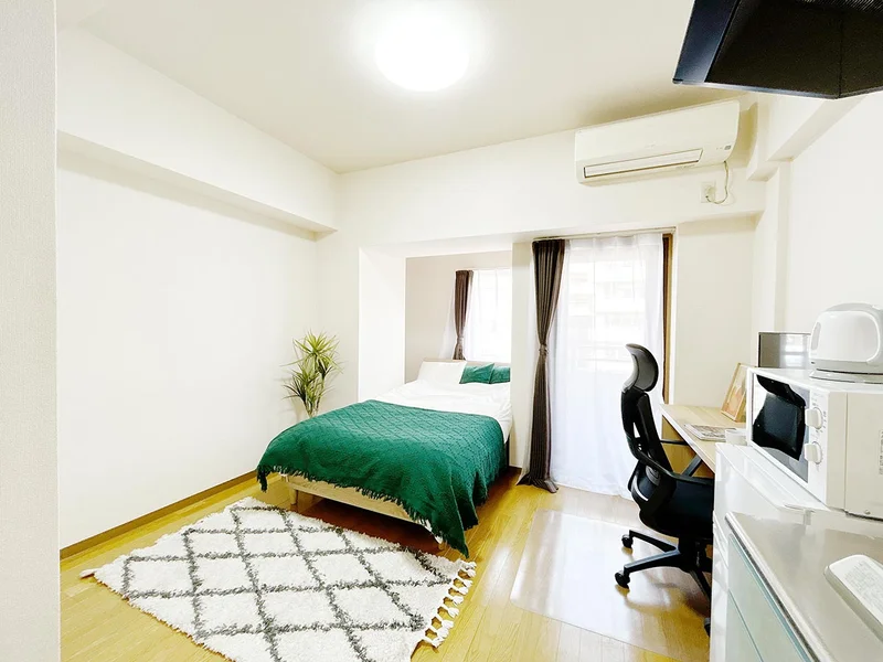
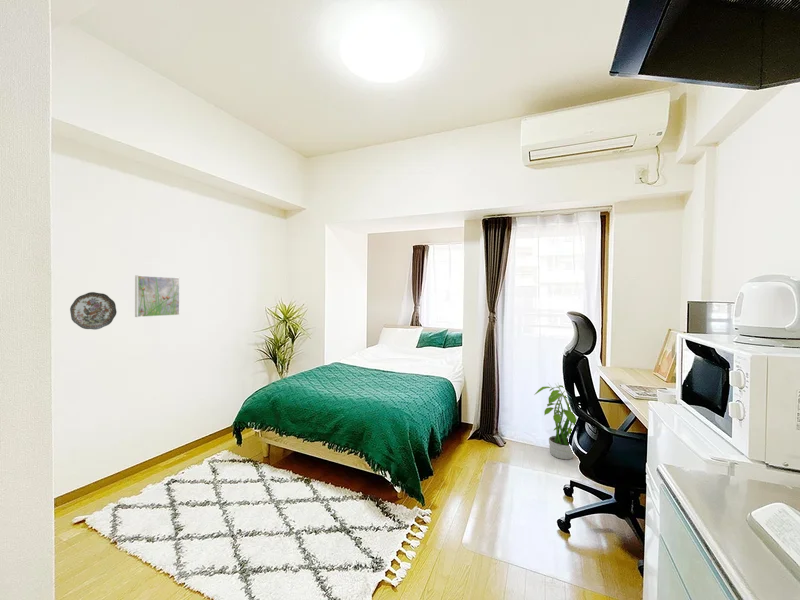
+ potted plant [533,382,578,461]
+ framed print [134,274,181,318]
+ decorative plate [69,291,118,331]
